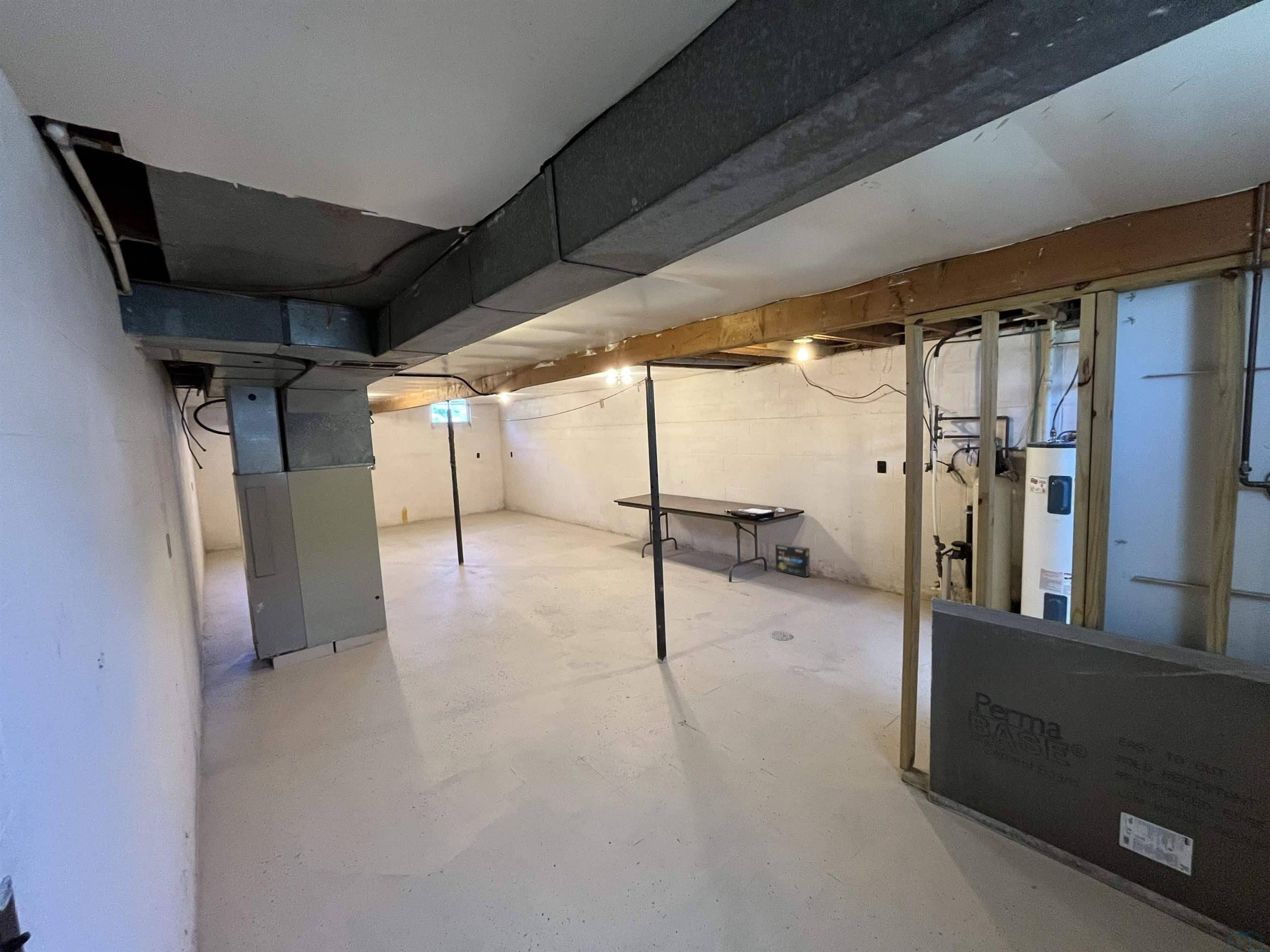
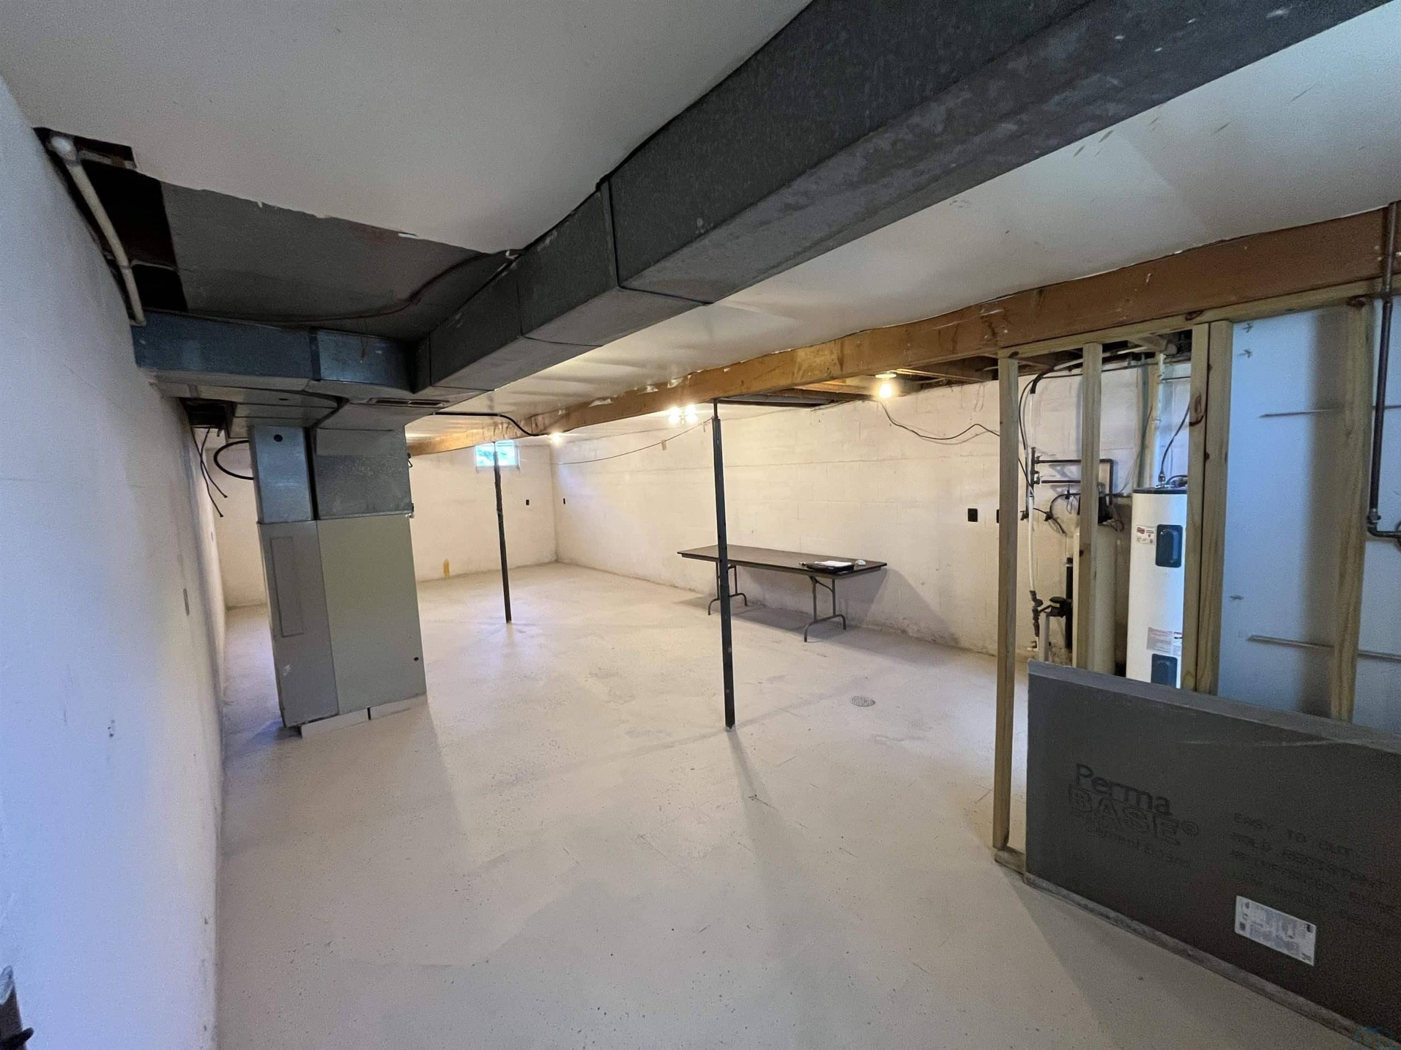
- box [775,543,811,578]
